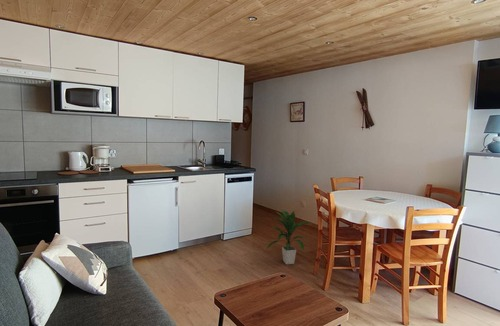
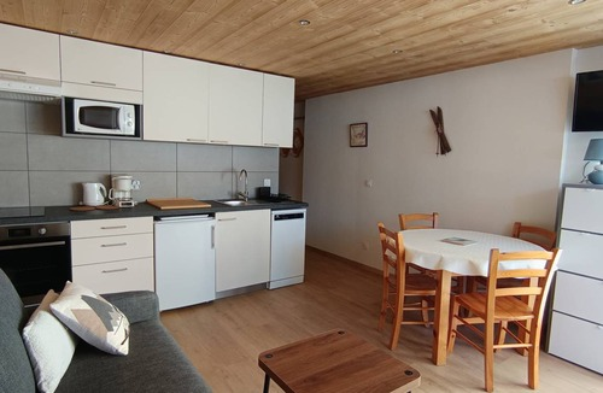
- indoor plant [265,209,311,265]
